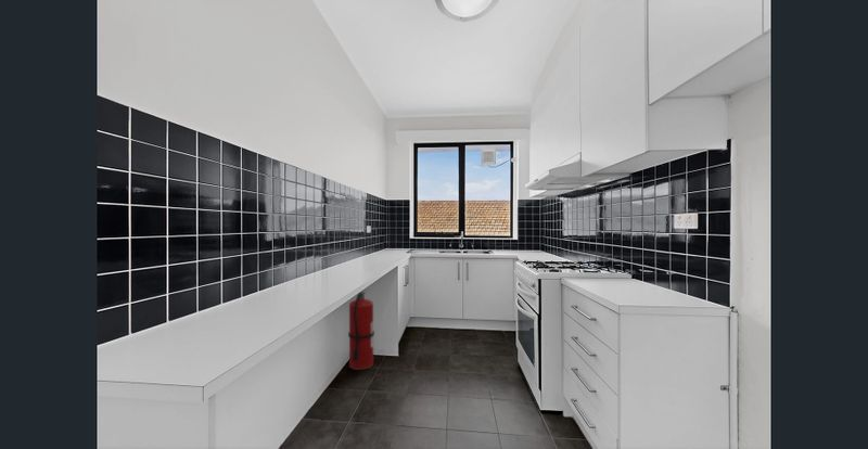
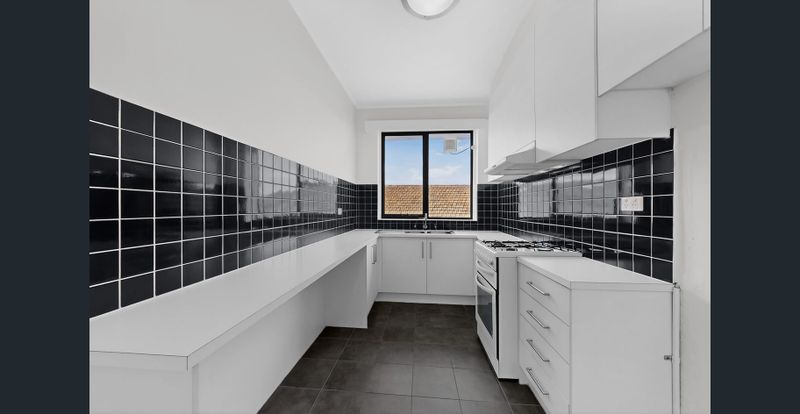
- fire extinguisher [347,290,375,371]
